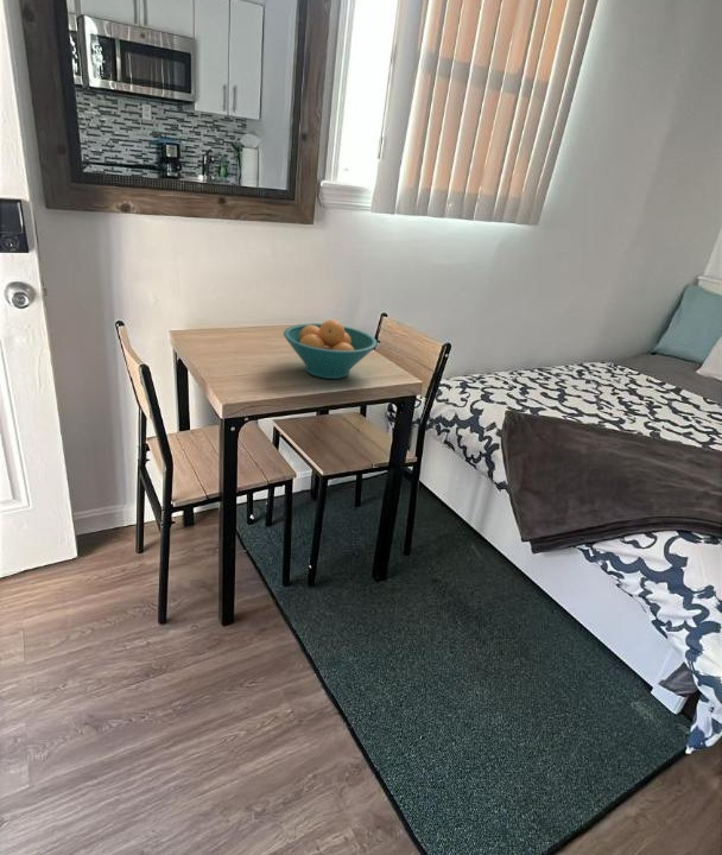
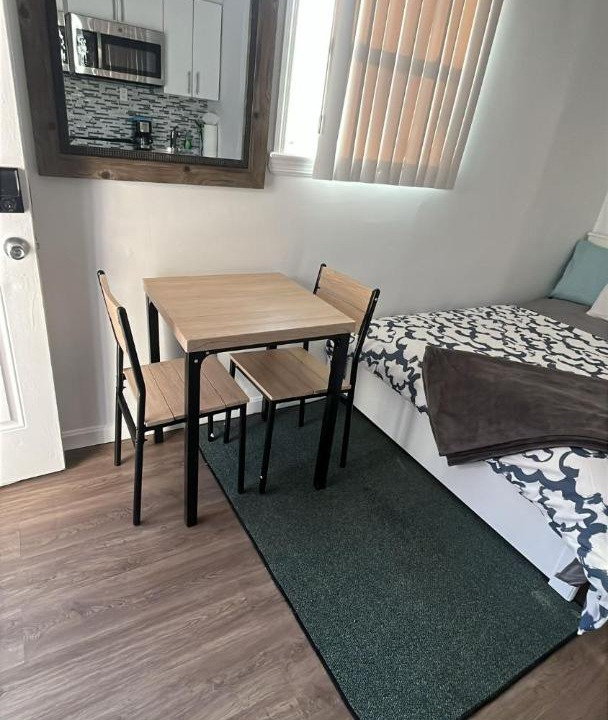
- fruit bowl [283,318,379,380]
